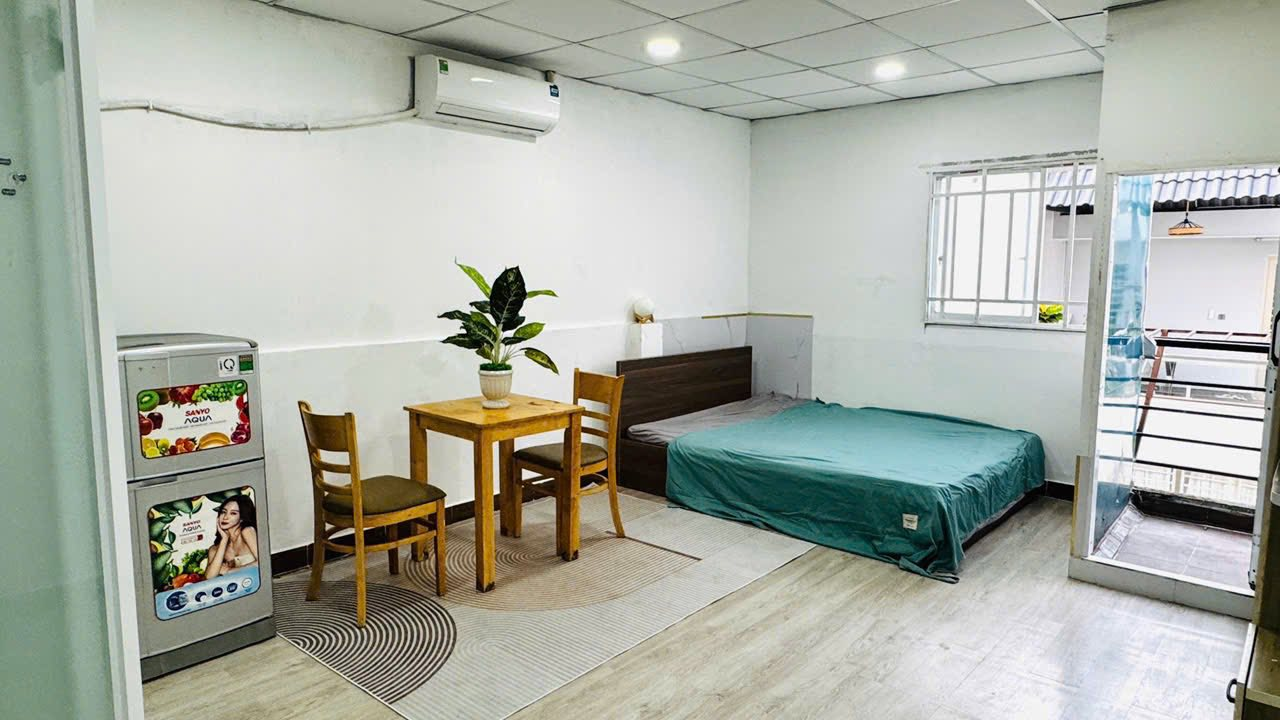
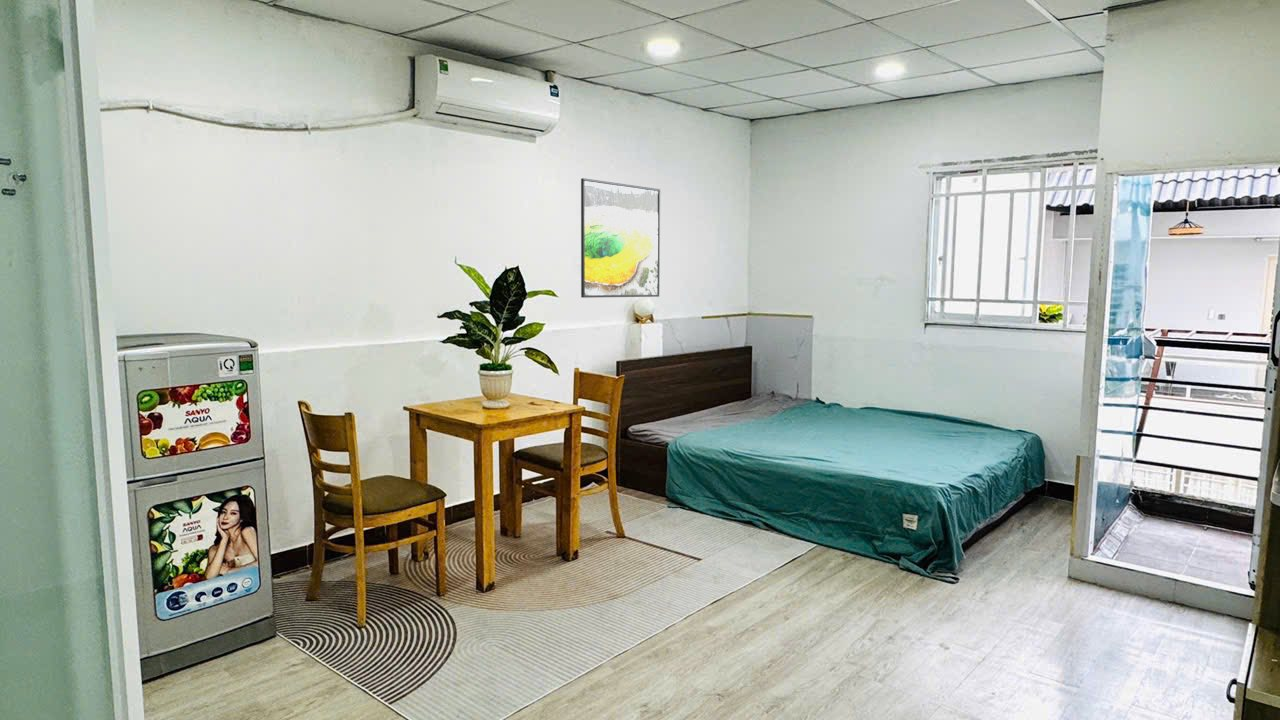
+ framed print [580,177,661,299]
